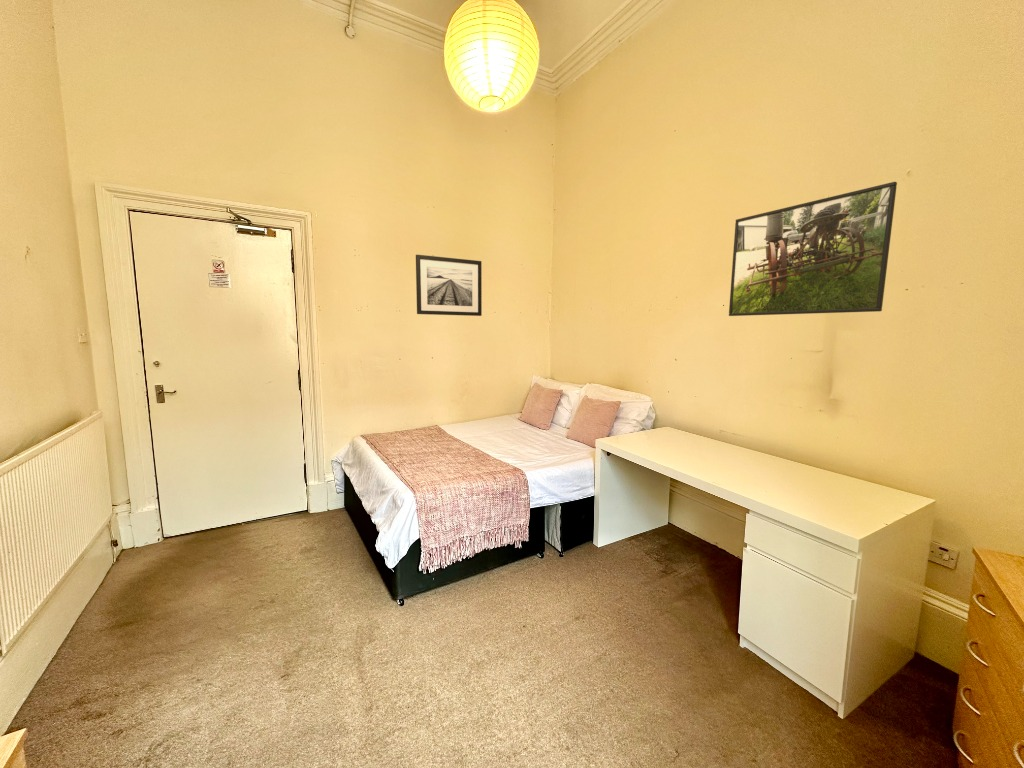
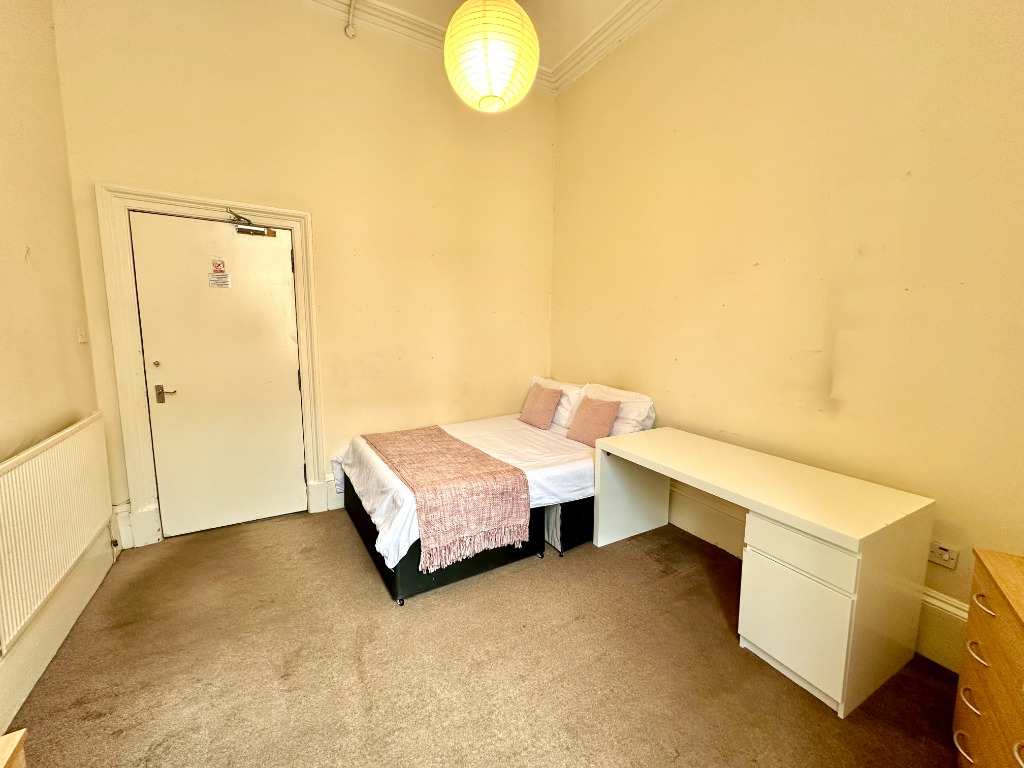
- wall art [415,254,483,317]
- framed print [728,181,898,317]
